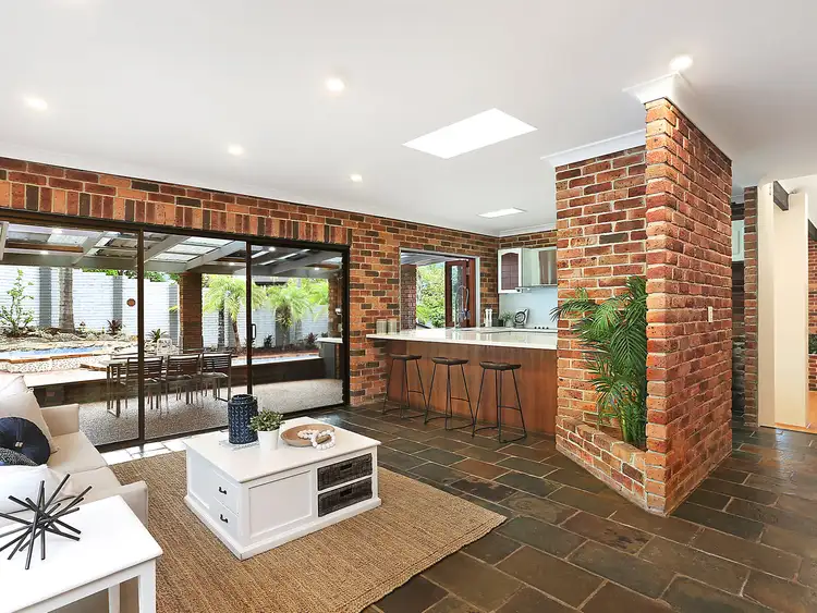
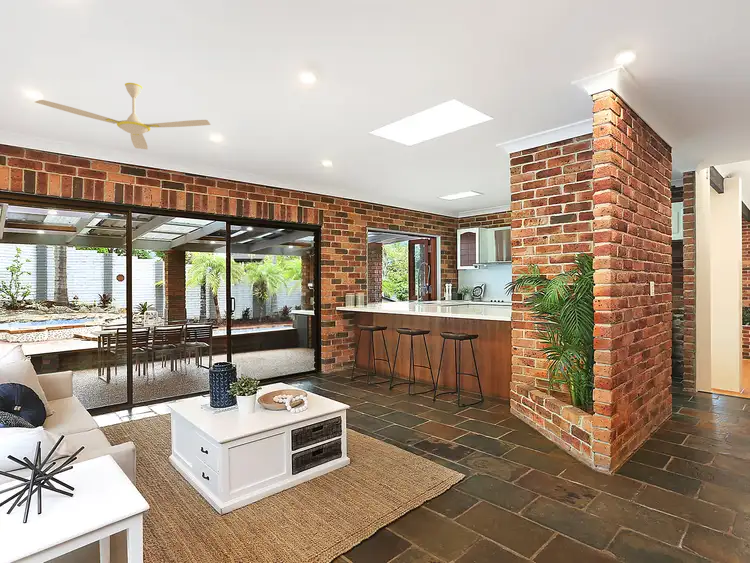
+ ceiling fan [34,82,212,150]
